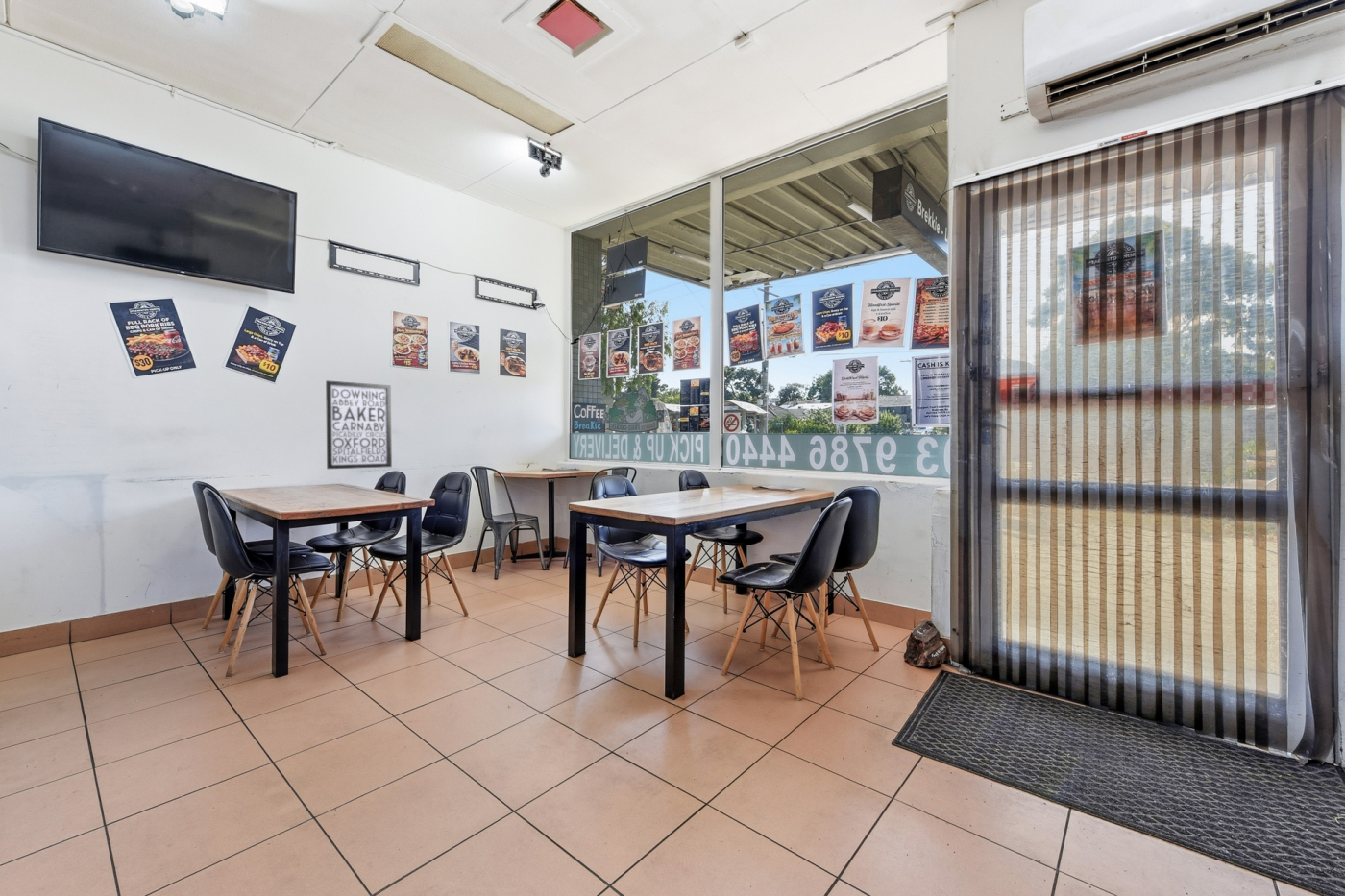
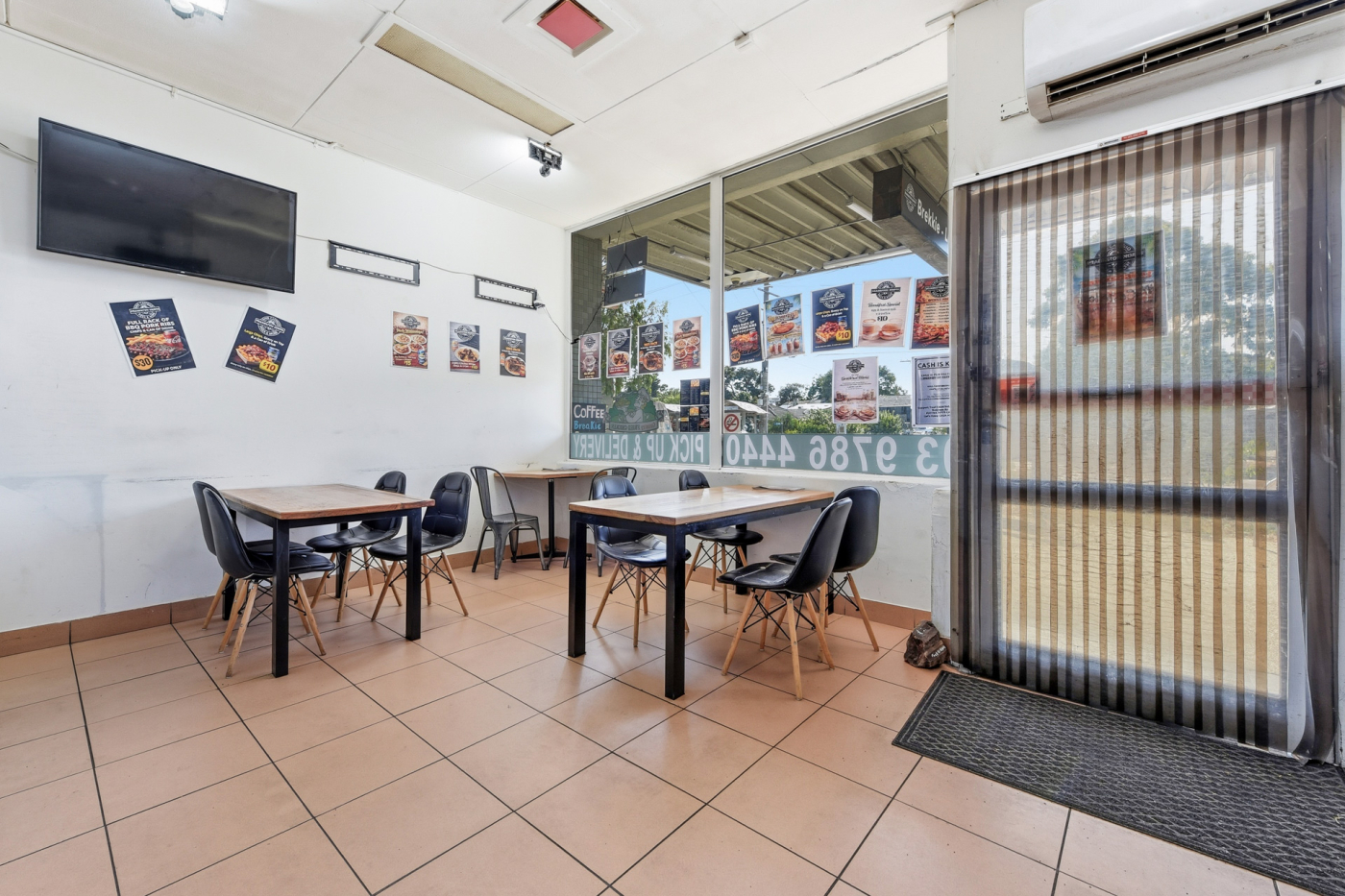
- wall art [325,379,393,470]
